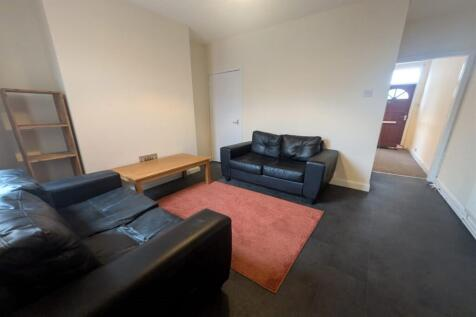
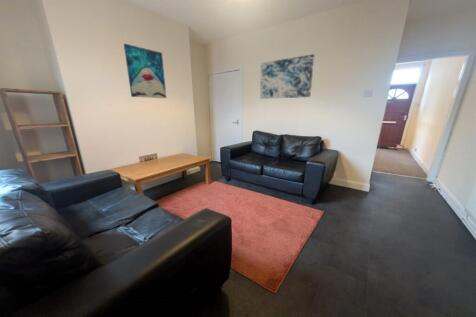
+ wall art [123,43,167,99]
+ wall art [259,53,316,100]
